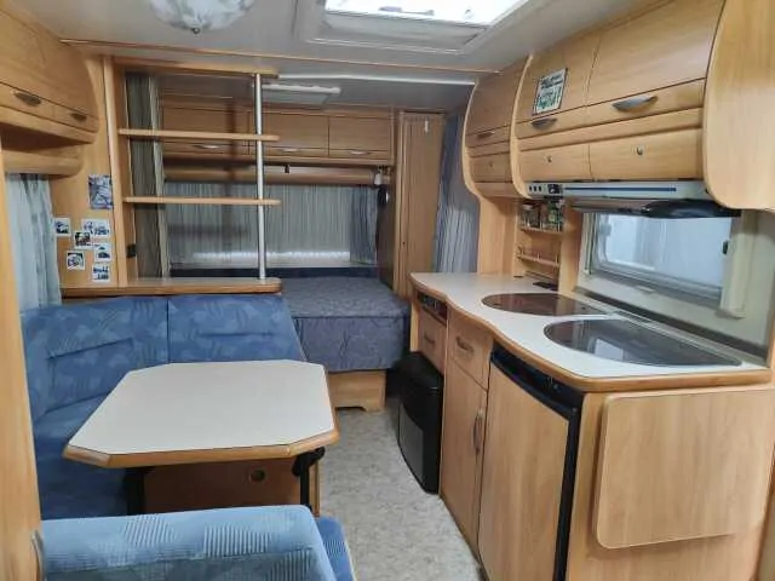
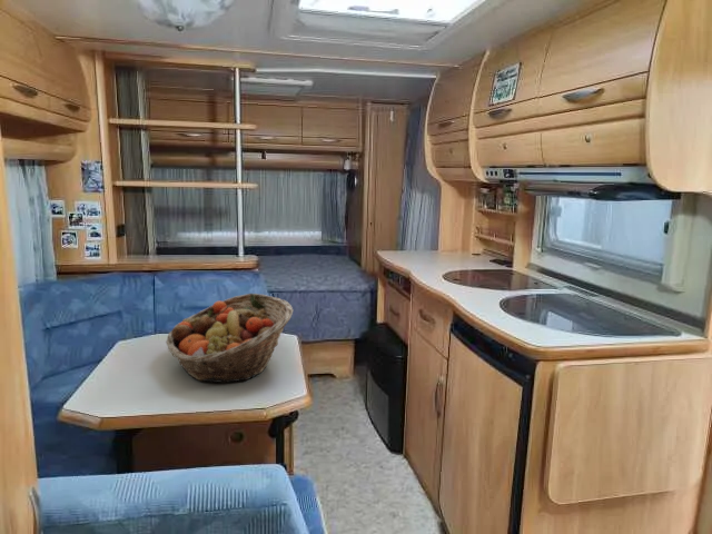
+ fruit basket [165,293,294,384]
